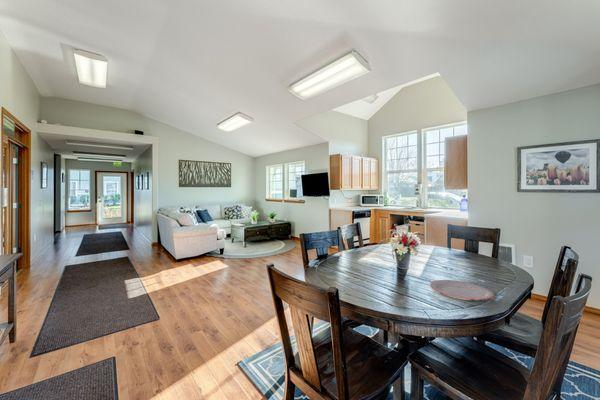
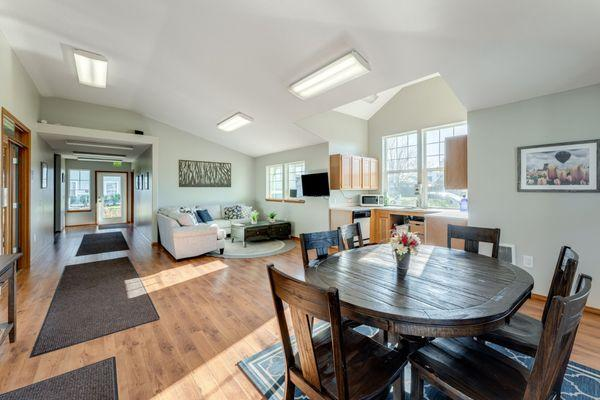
- plate [429,279,495,301]
